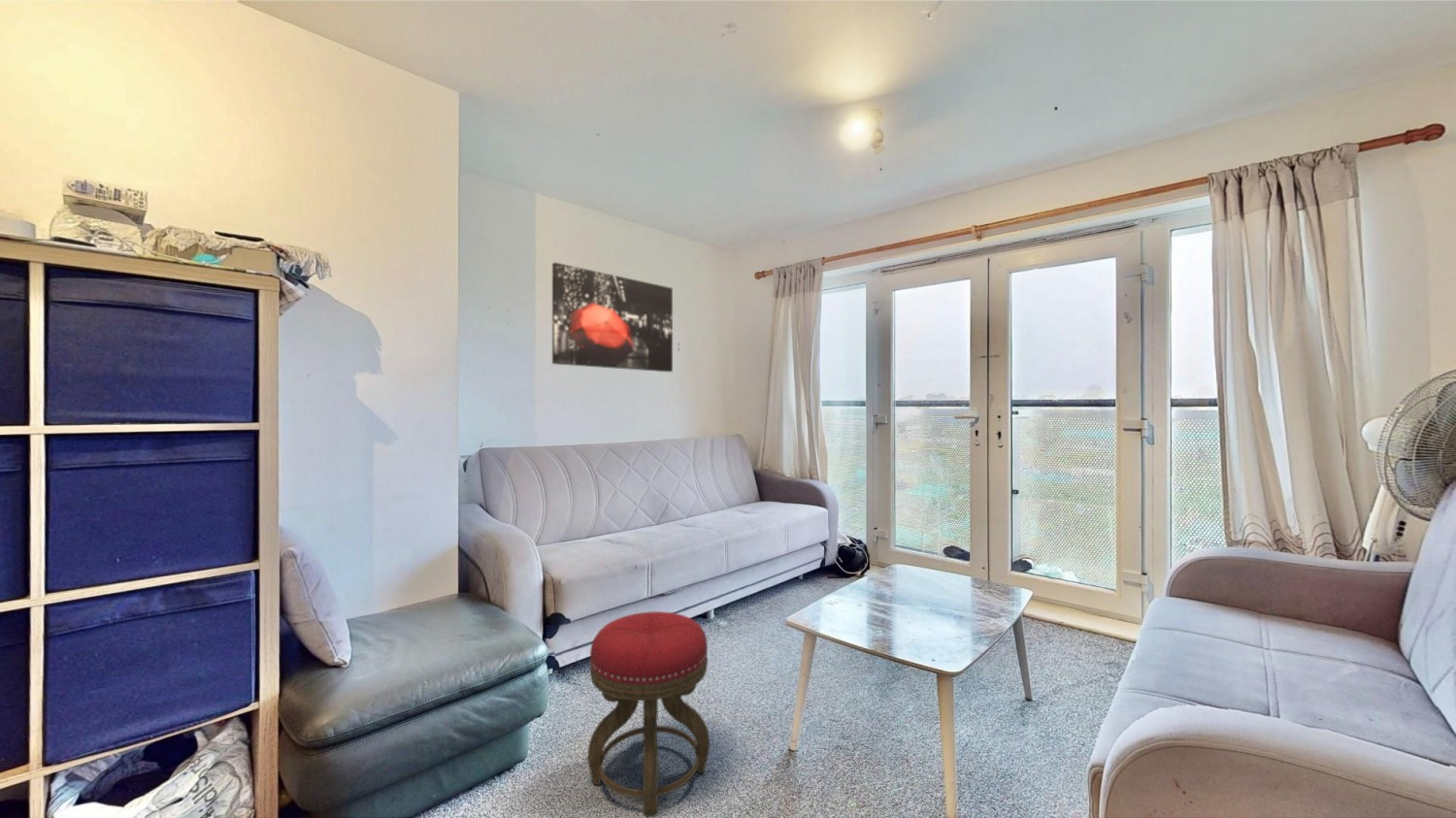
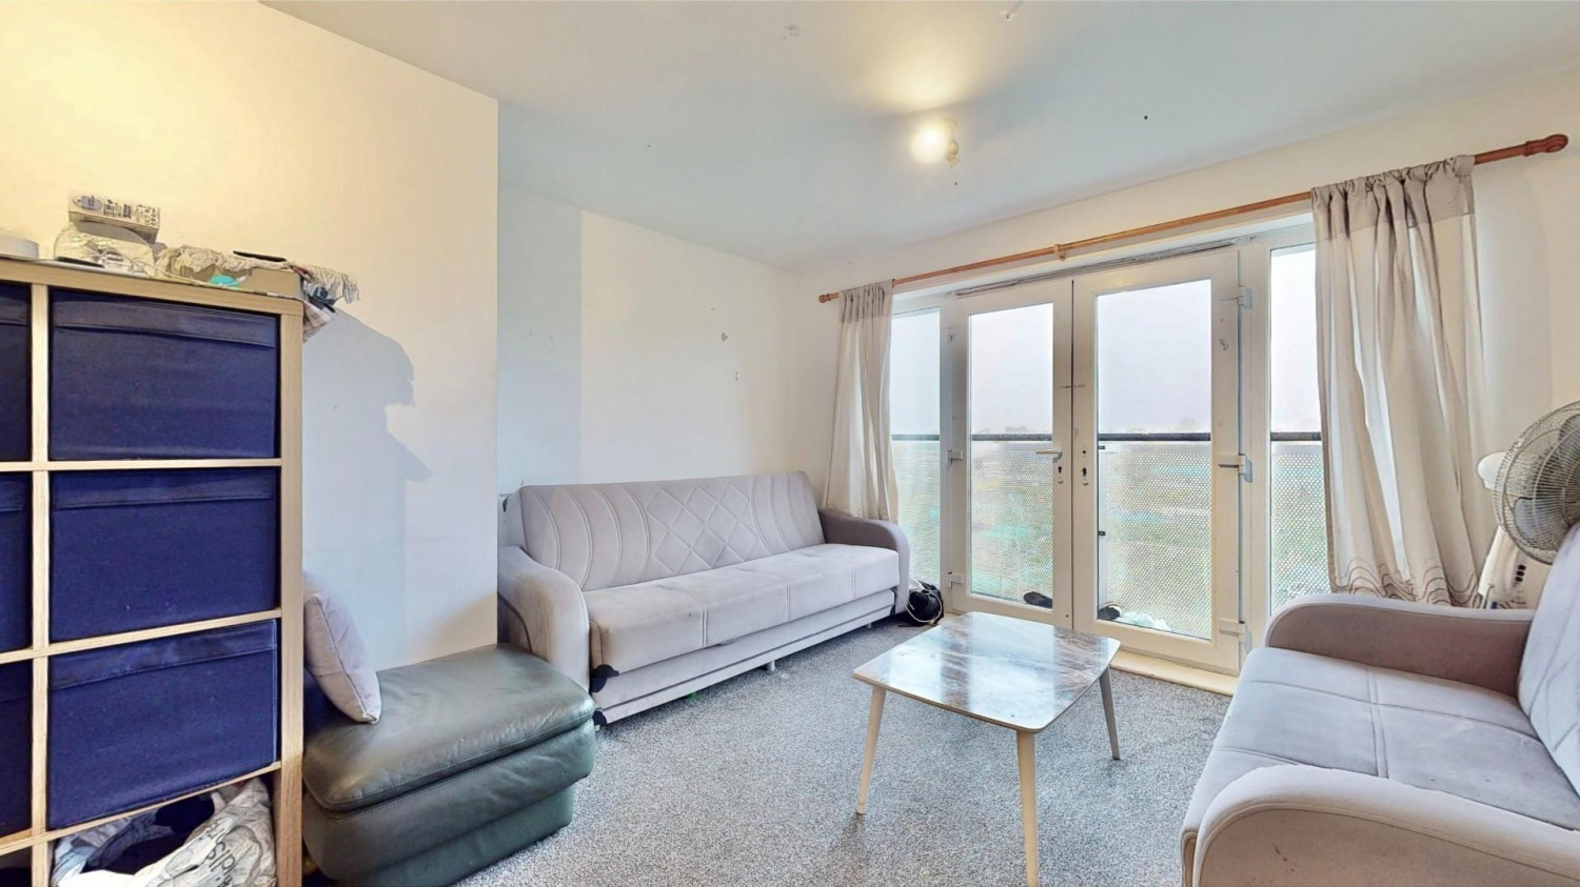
- stool [587,610,711,818]
- wall art [551,262,674,373]
